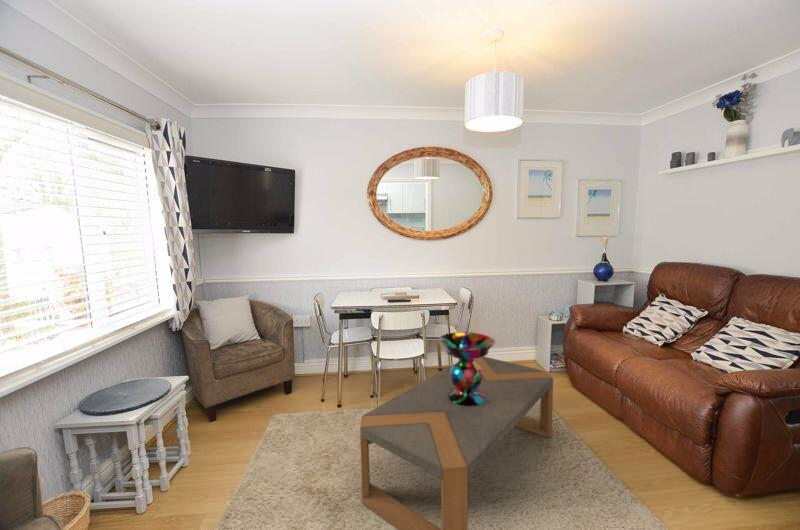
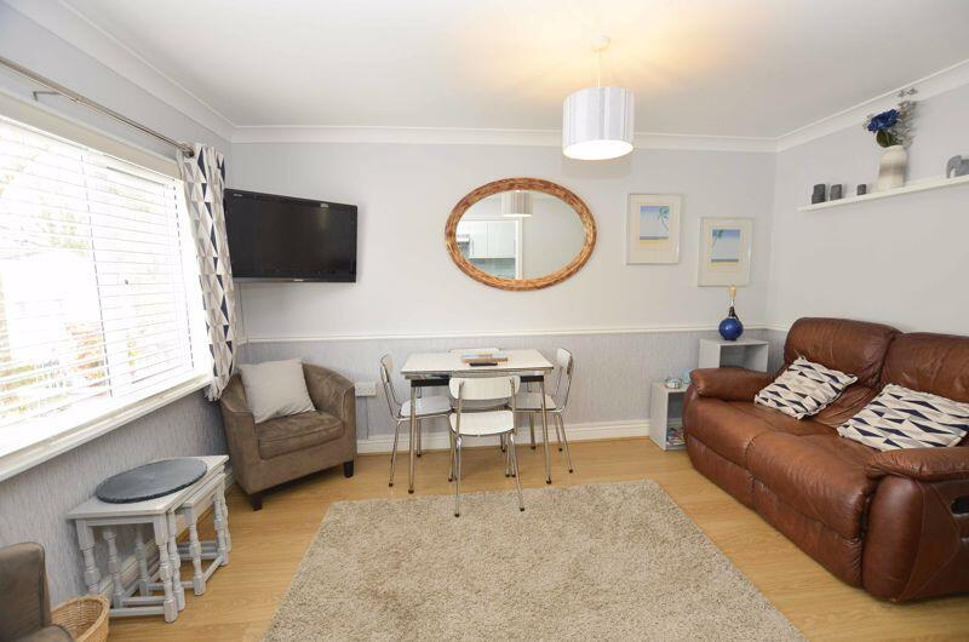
- coffee table [359,356,554,530]
- decorative bowl [437,331,497,407]
